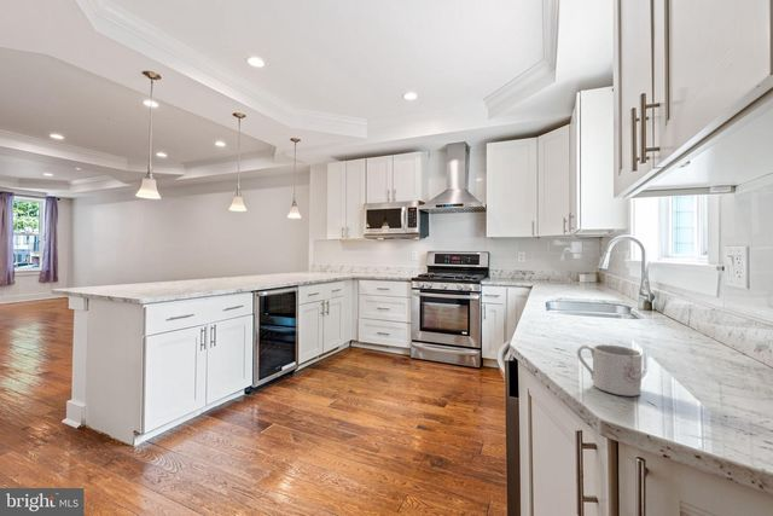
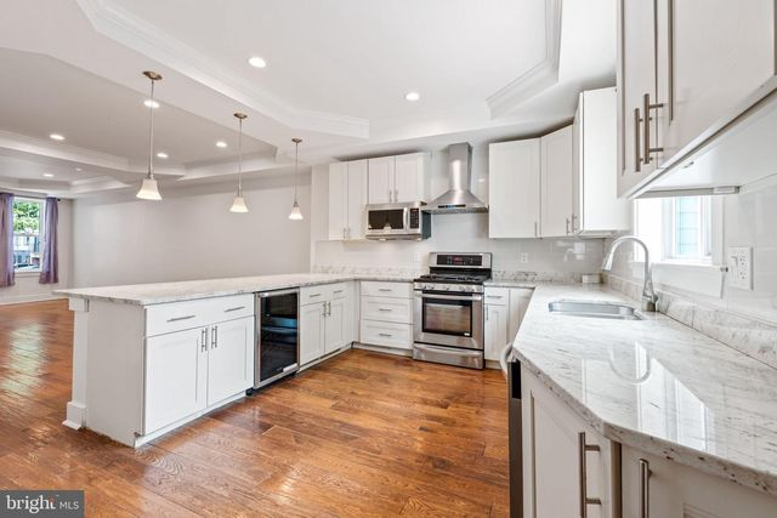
- mug [576,343,644,398]
